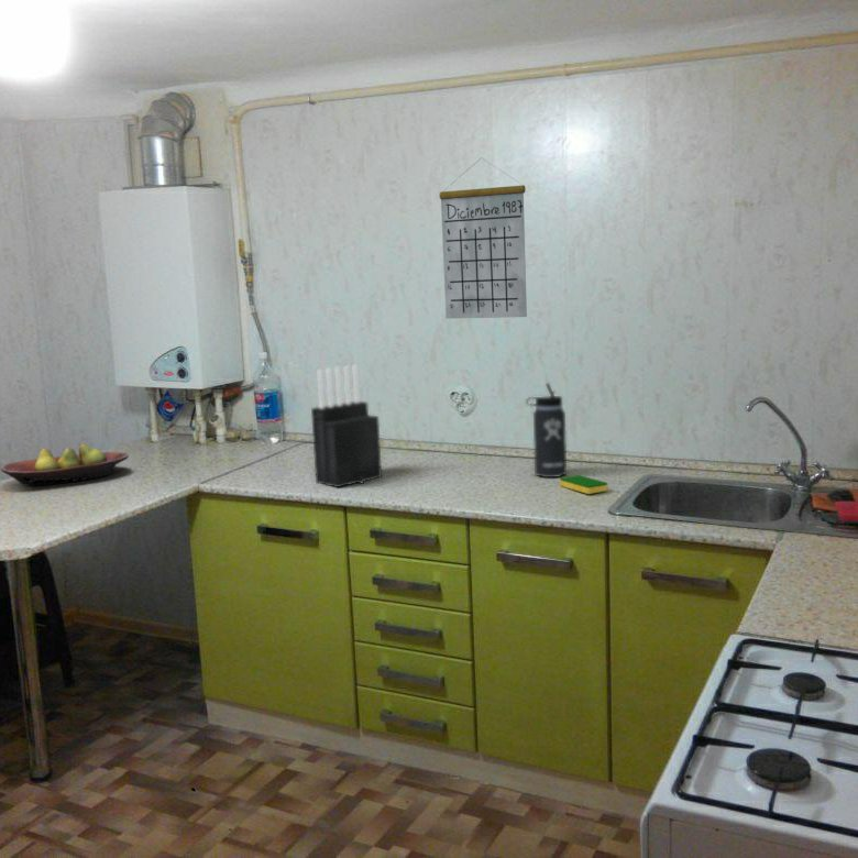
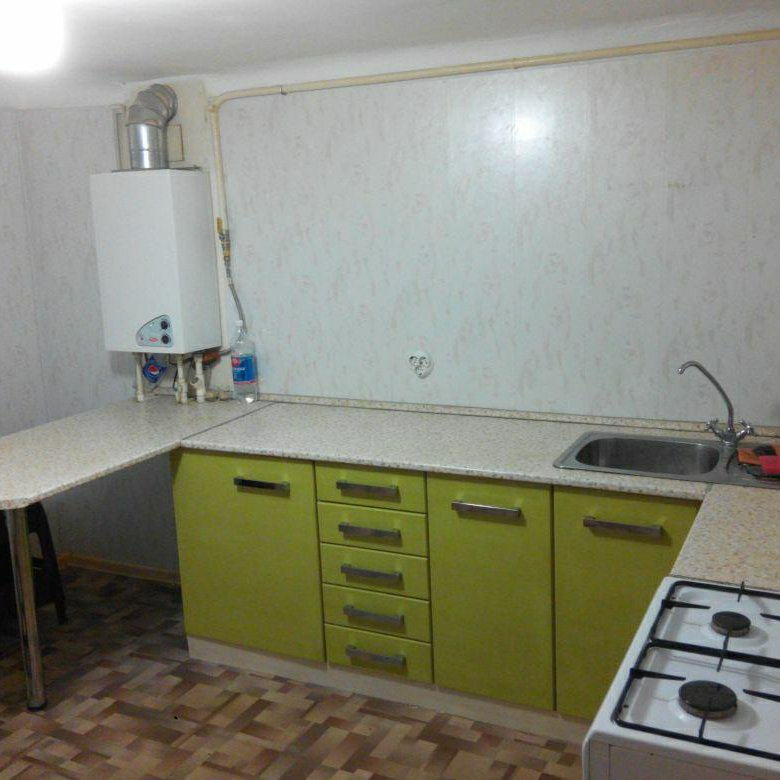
- calendar [438,156,528,320]
- thermos bottle [525,382,568,479]
- knife block [310,364,383,488]
- dish sponge [559,474,608,495]
- fruit bowl [0,443,130,487]
